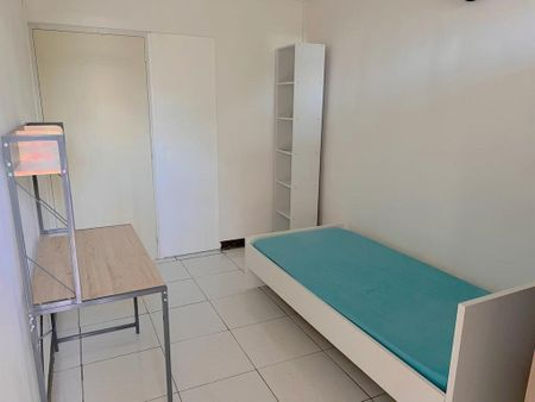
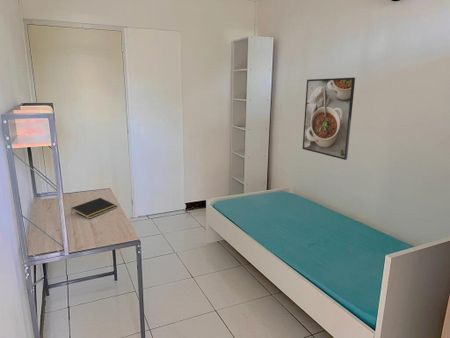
+ notepad [70,197,118,220]
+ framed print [302,77,356,161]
